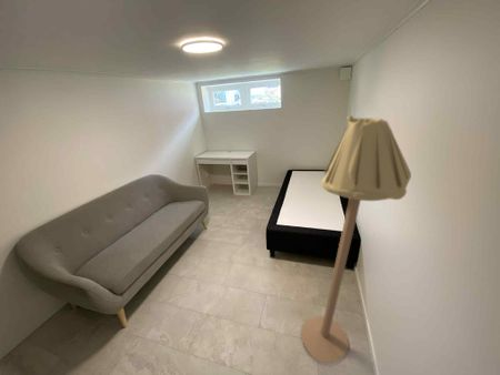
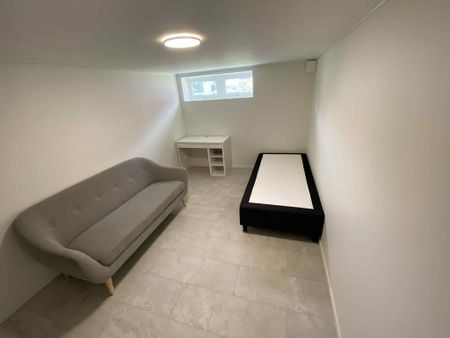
- floor lamp [300,114,412,364]
